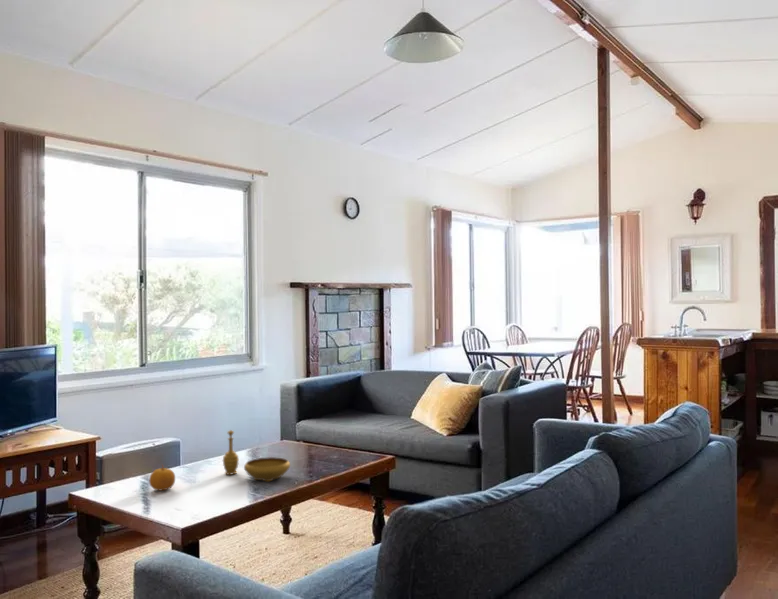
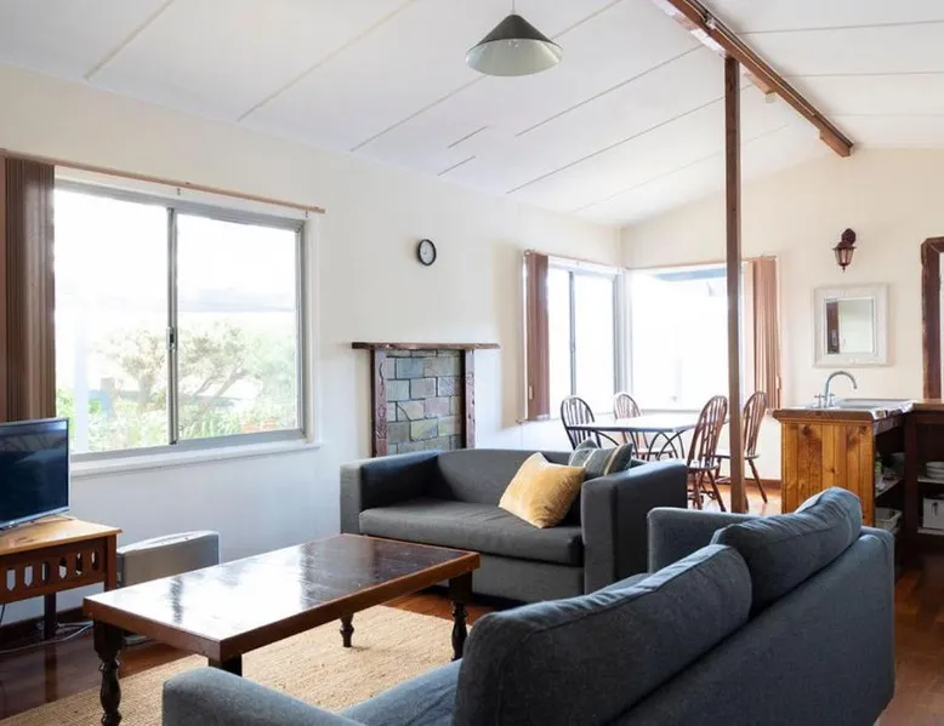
- decorative bowl [222,429,291,483]
- fruit [148,463,176,492]
